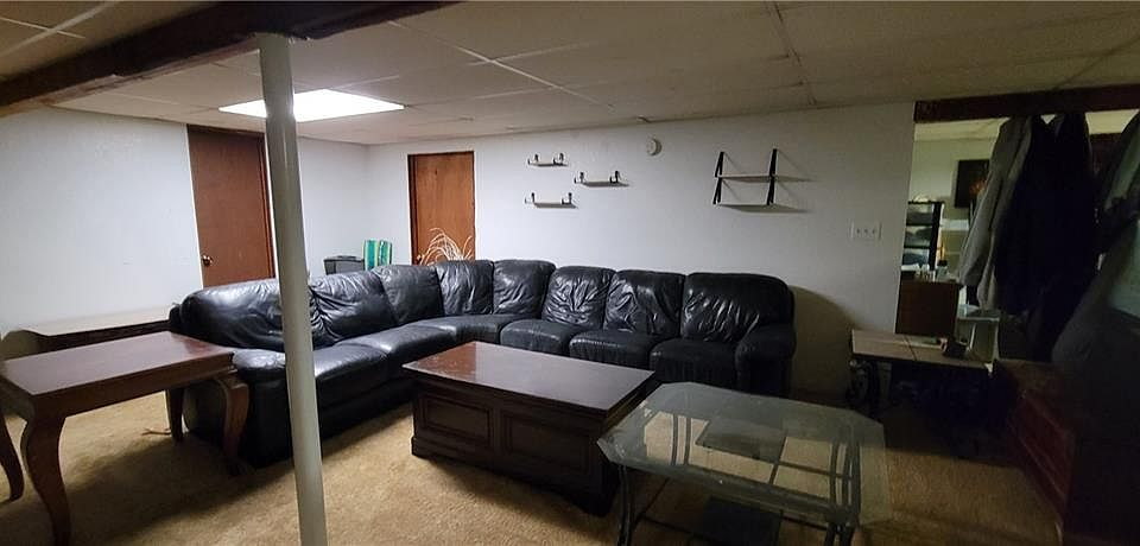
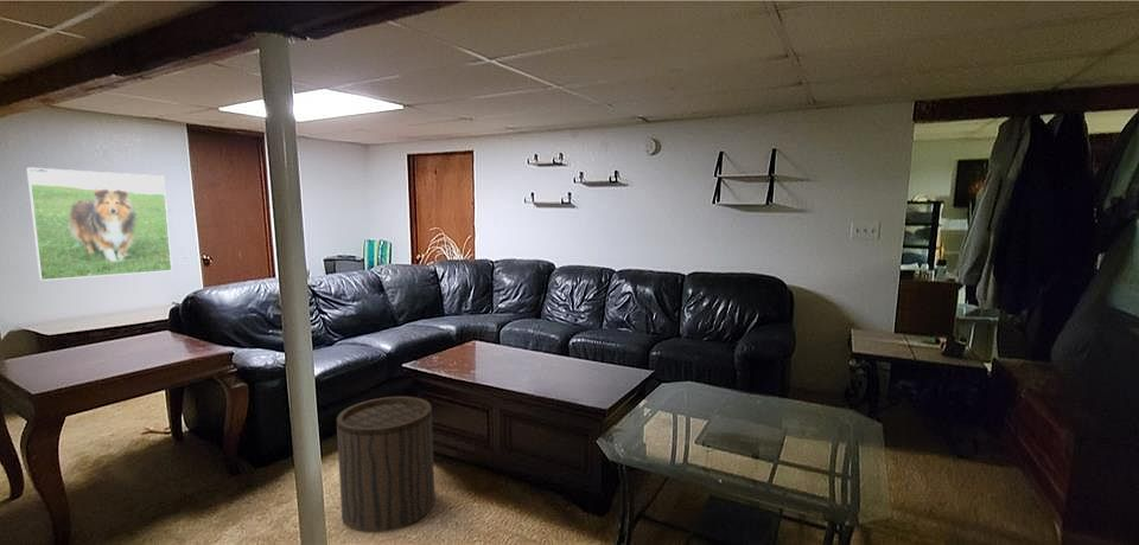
+ stool [336,395,435,533]
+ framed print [25,166,173,282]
